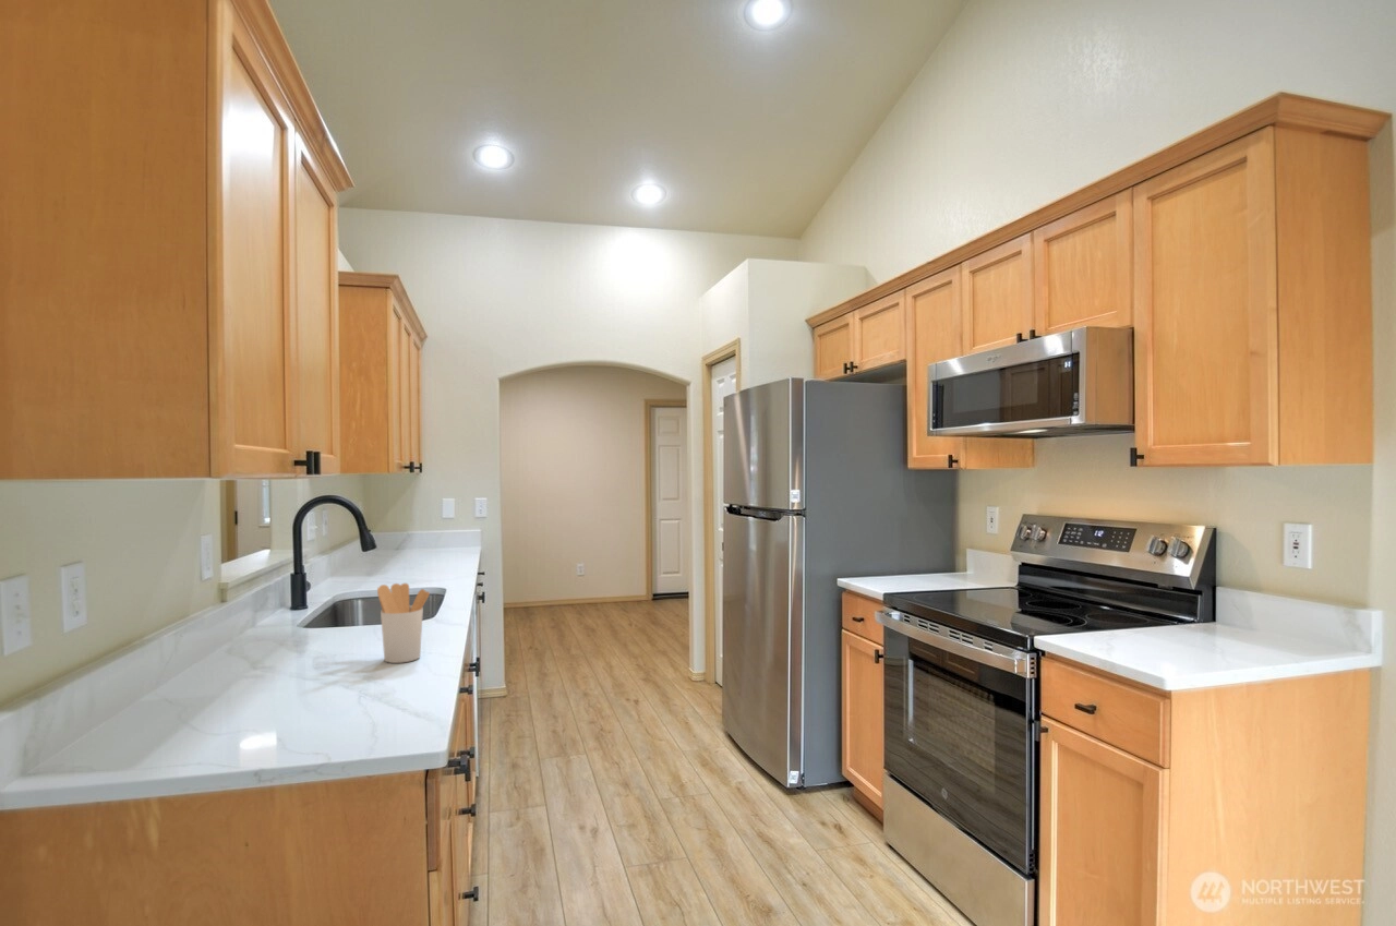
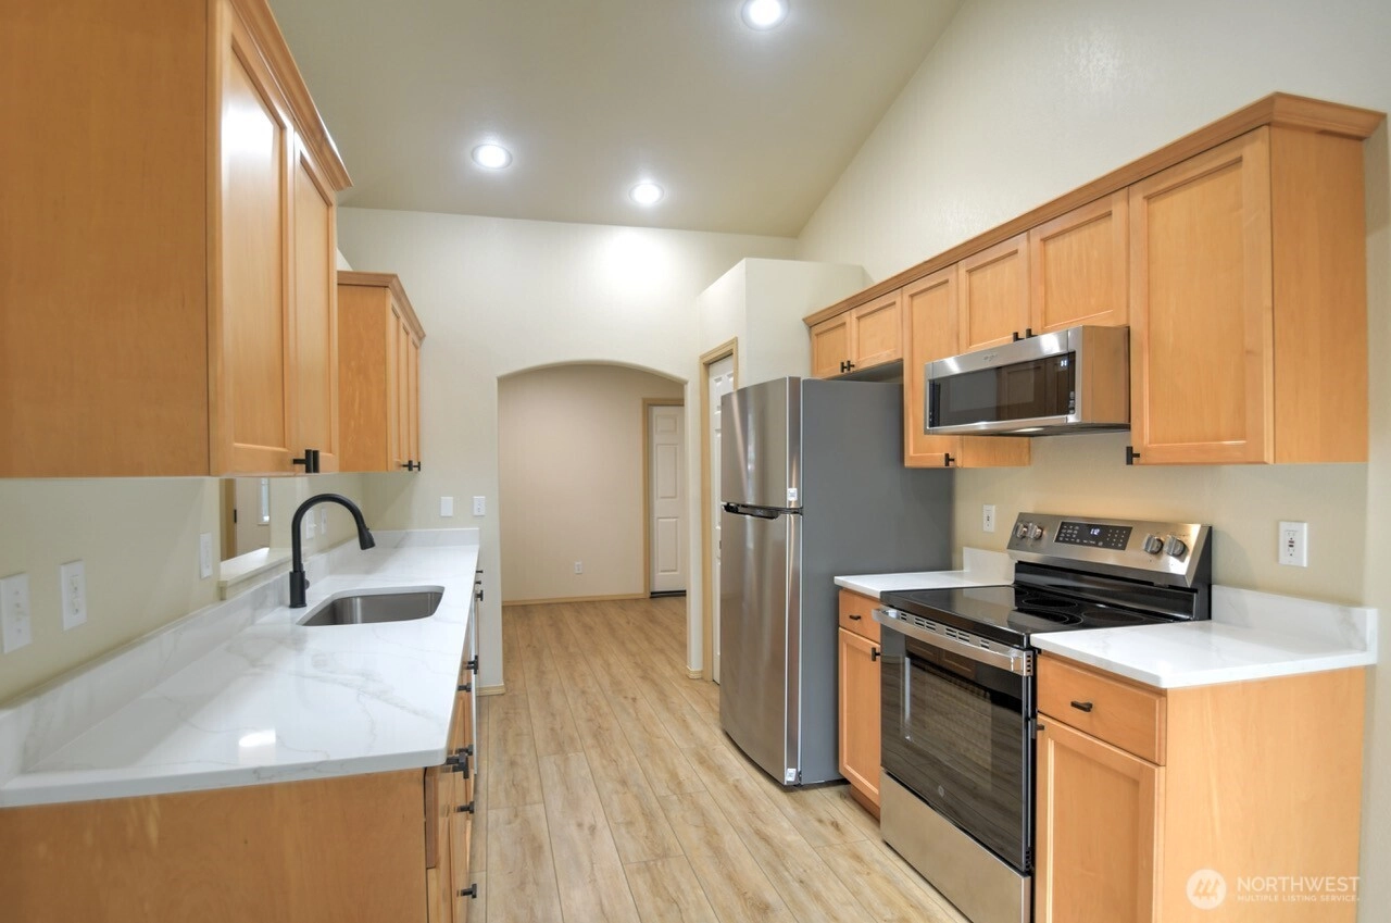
- utensil holder [376,582,431,664]
